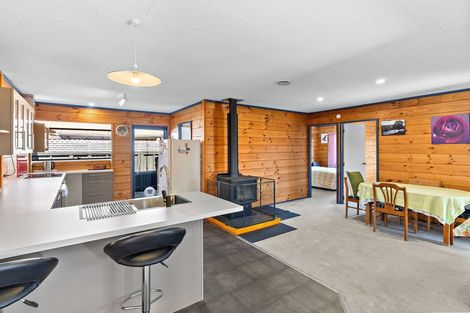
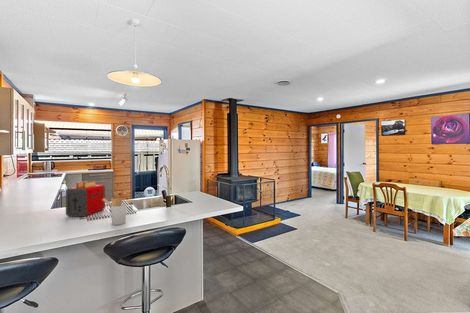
+ utensil holder [103,197,128,226]
+ toaster [65,180,106,218]
